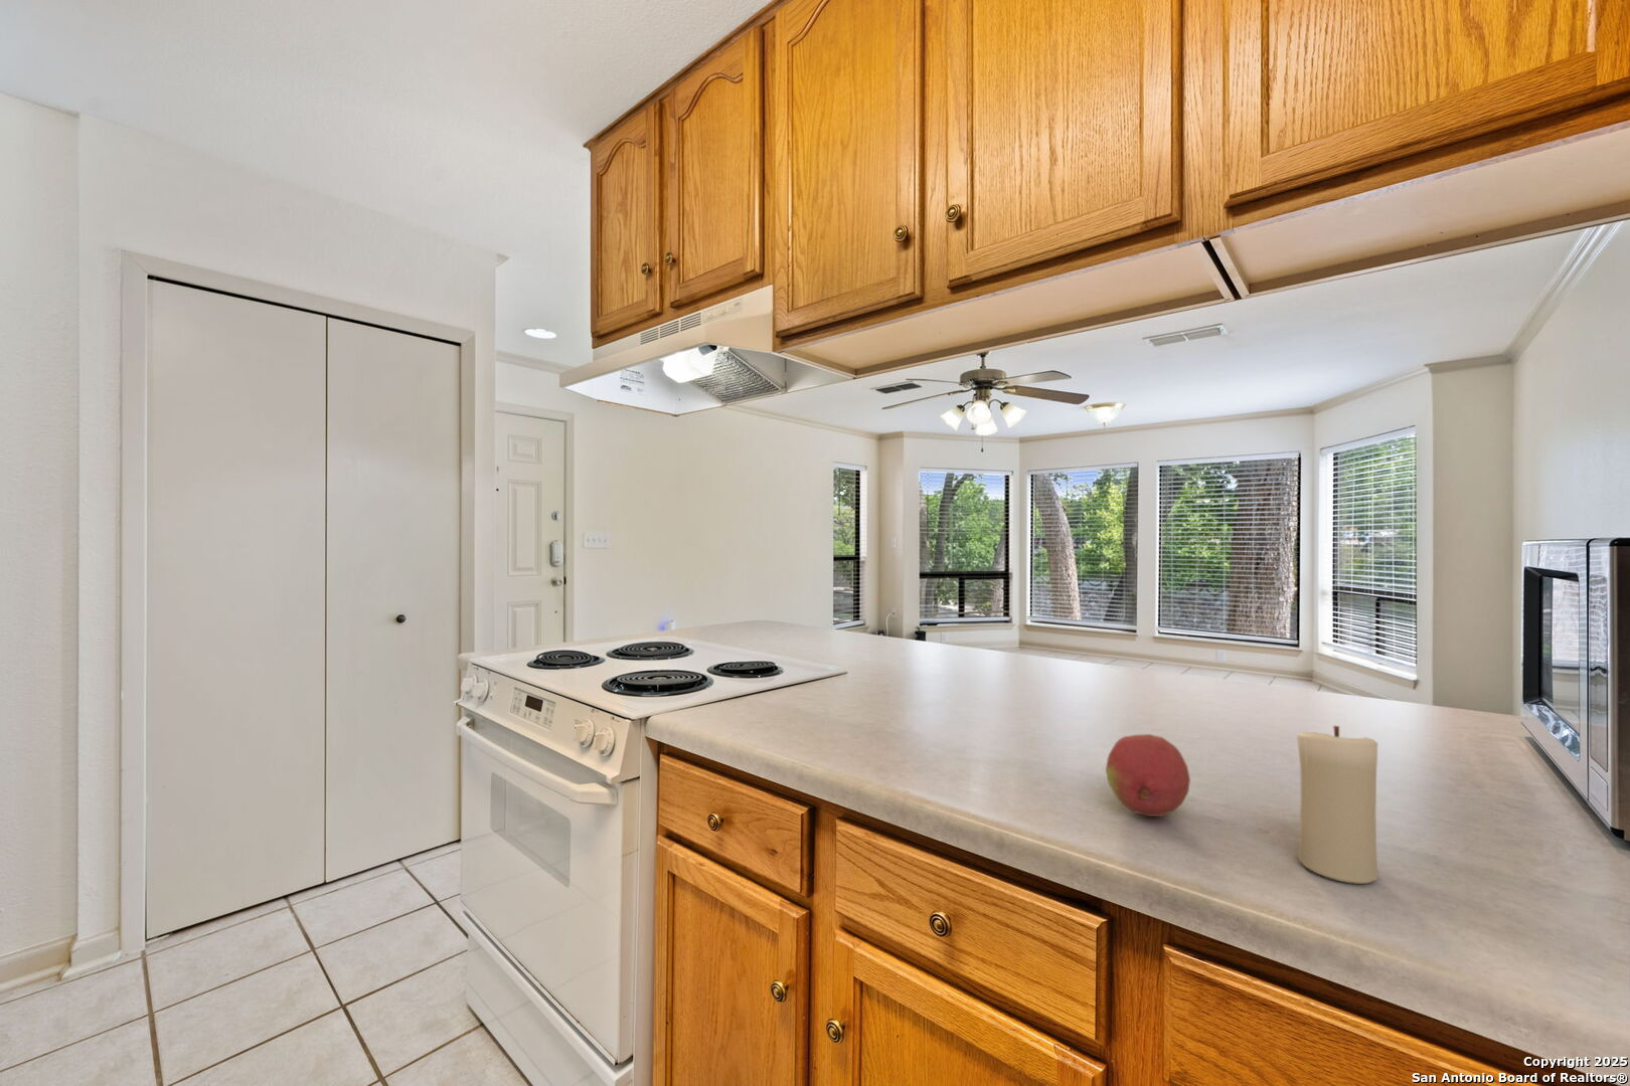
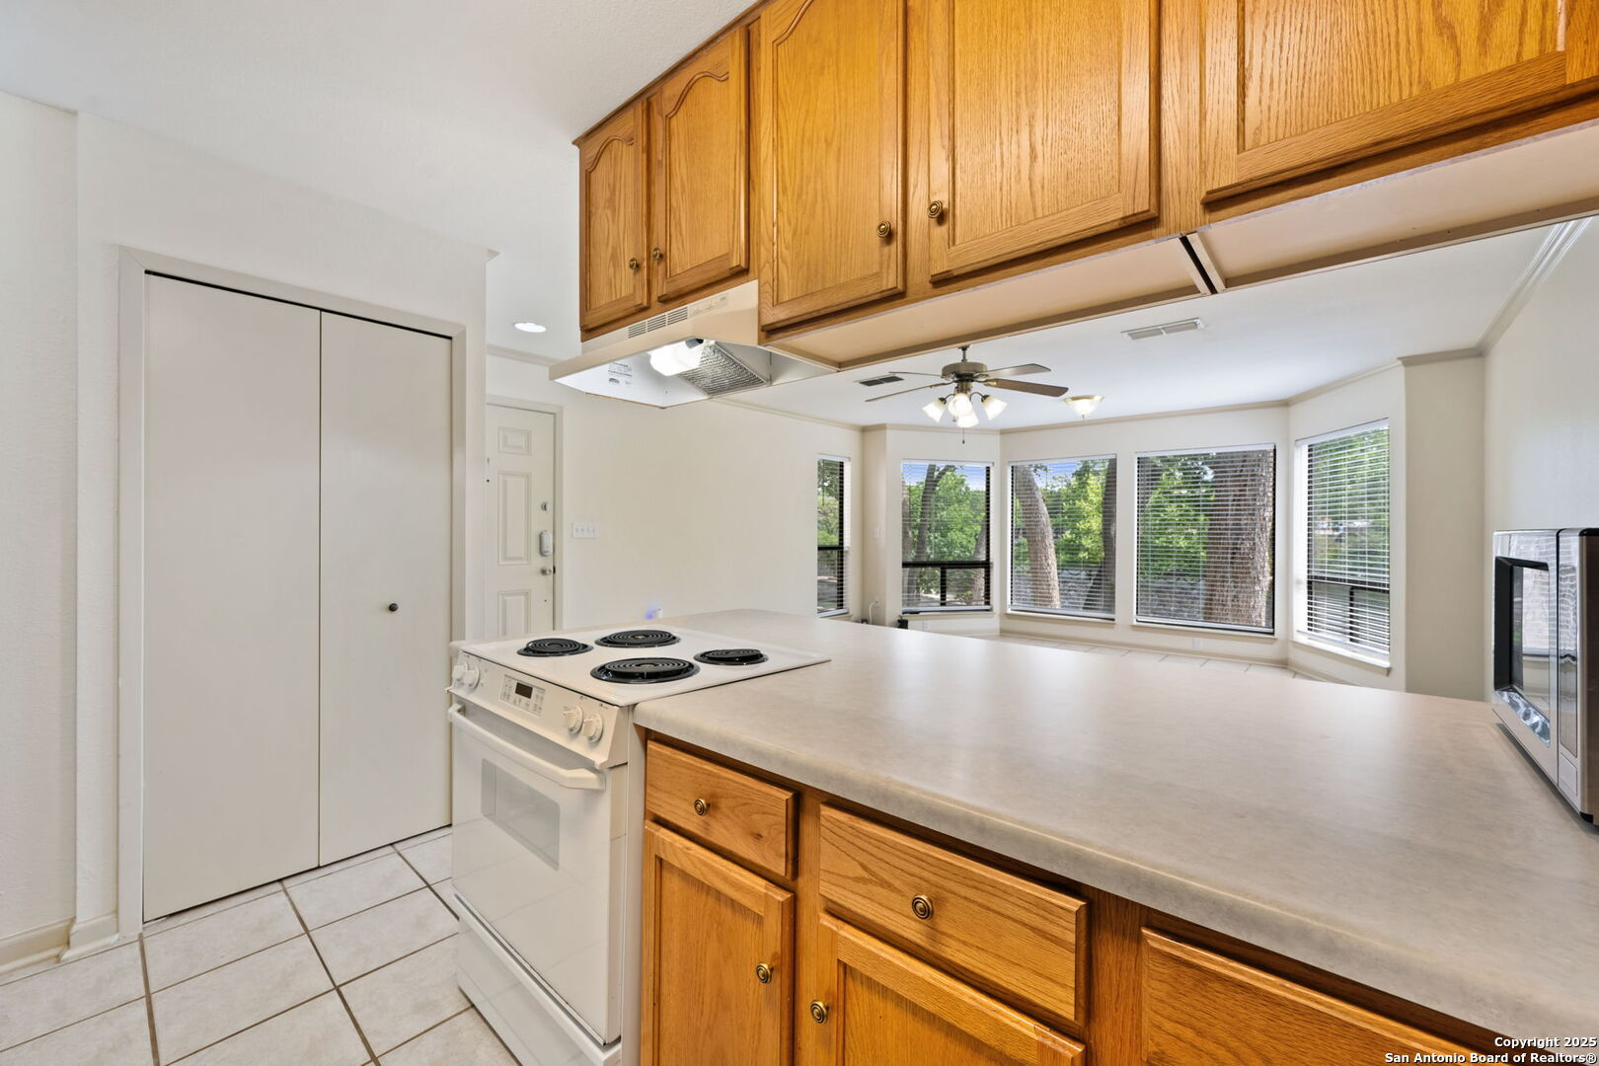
- candle [1296,725,1379,885]
- fruit [1105,733,1191,817]
